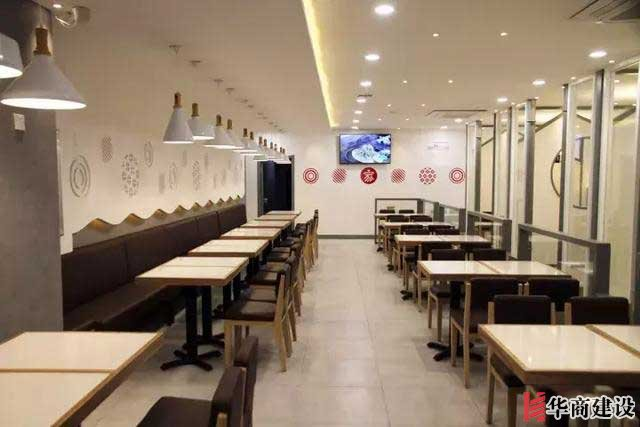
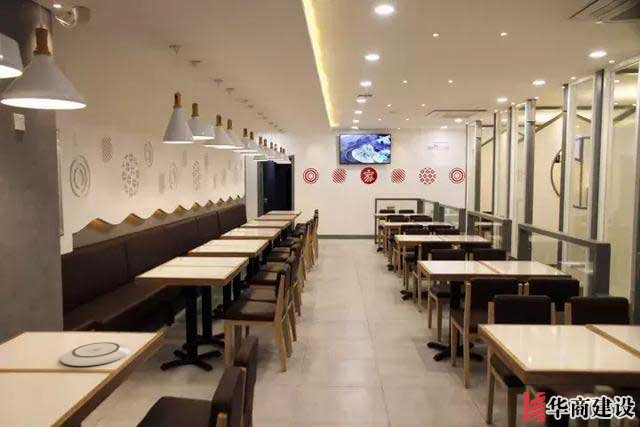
+ plate [60,341,131,367]
